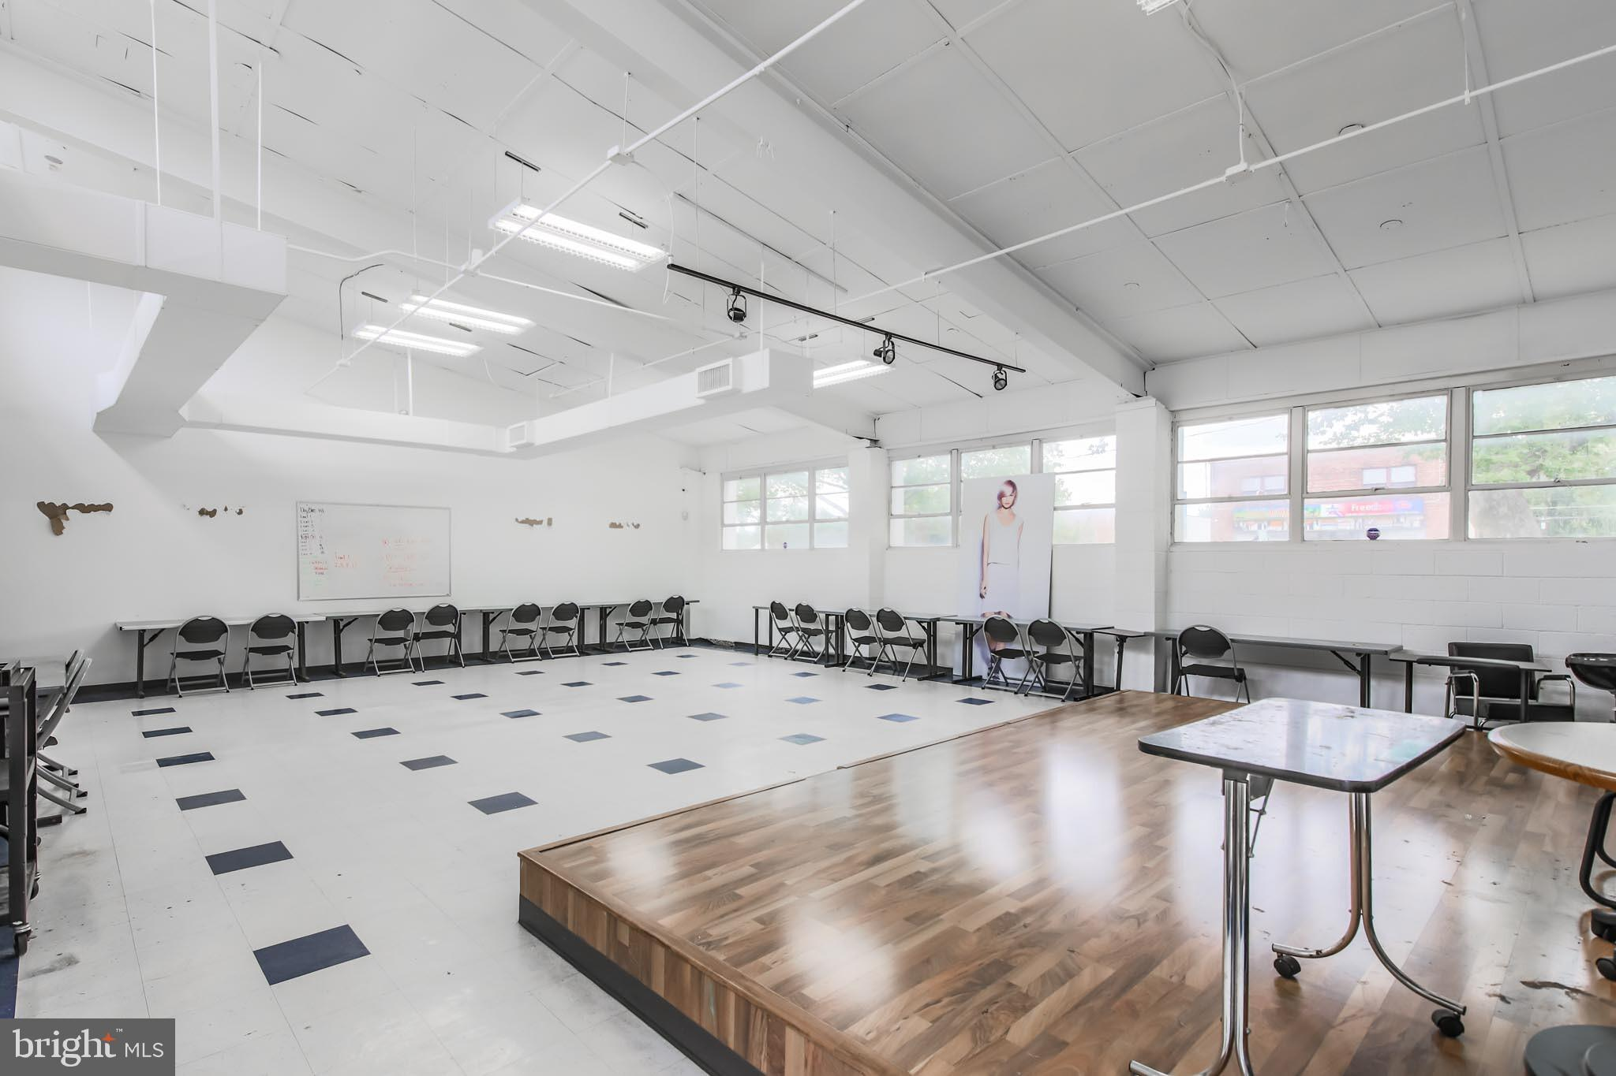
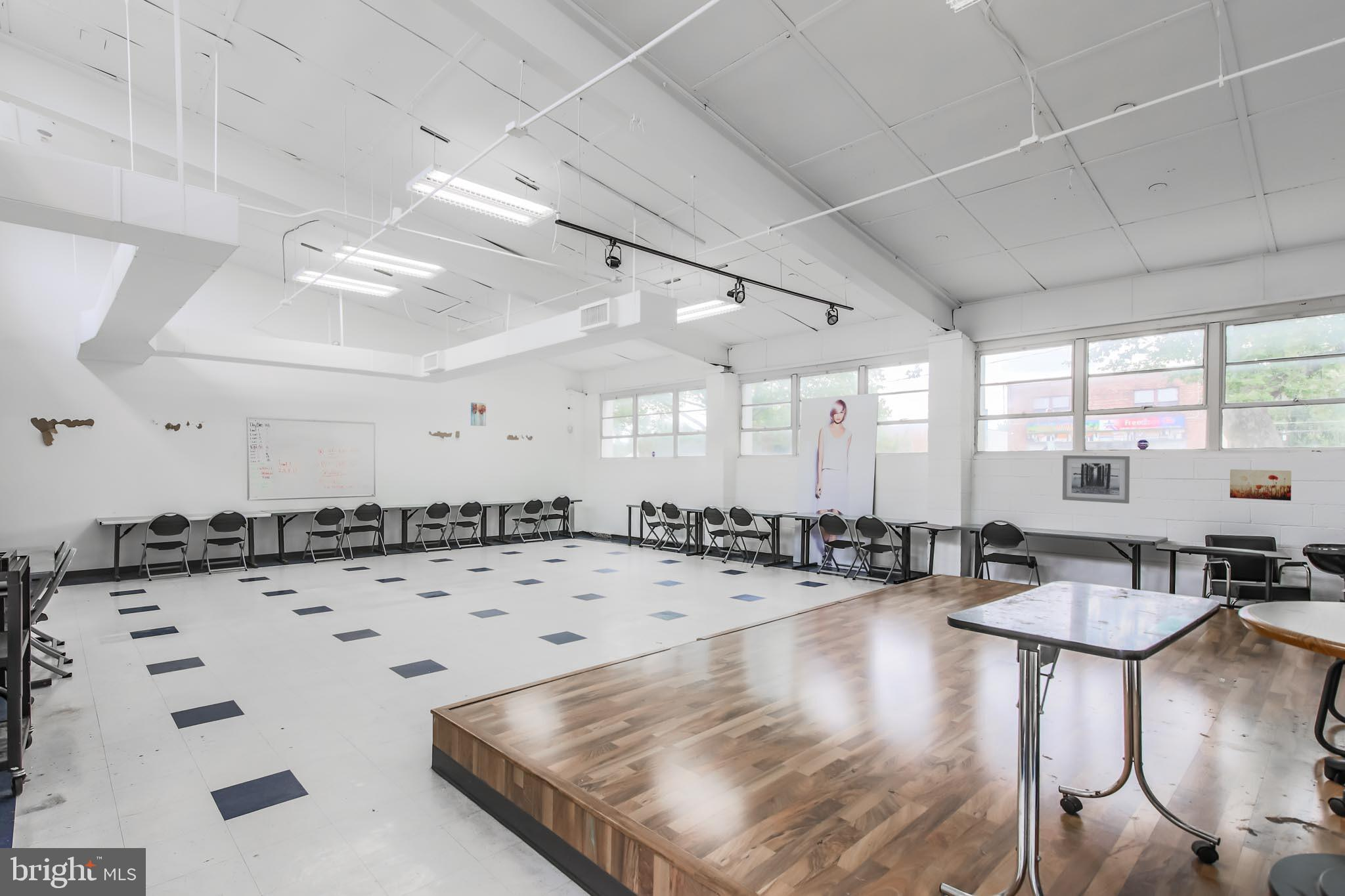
+ wall art [1062,455,1130,504]
+ wall art [470,402,487,427]
+ wall art [1229,469,1292,501]
